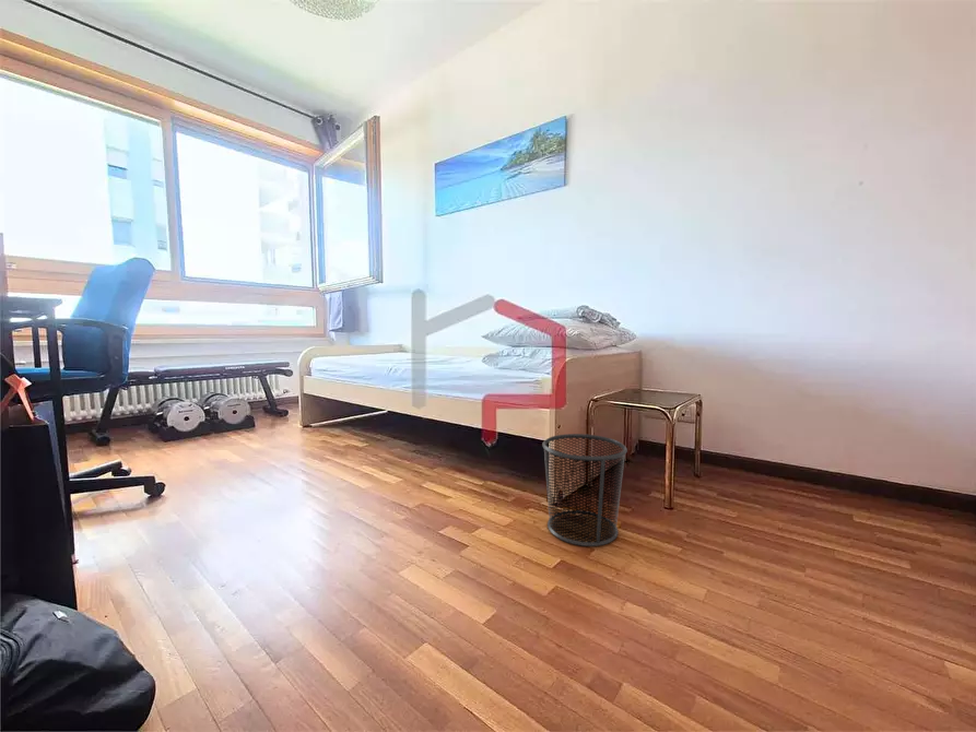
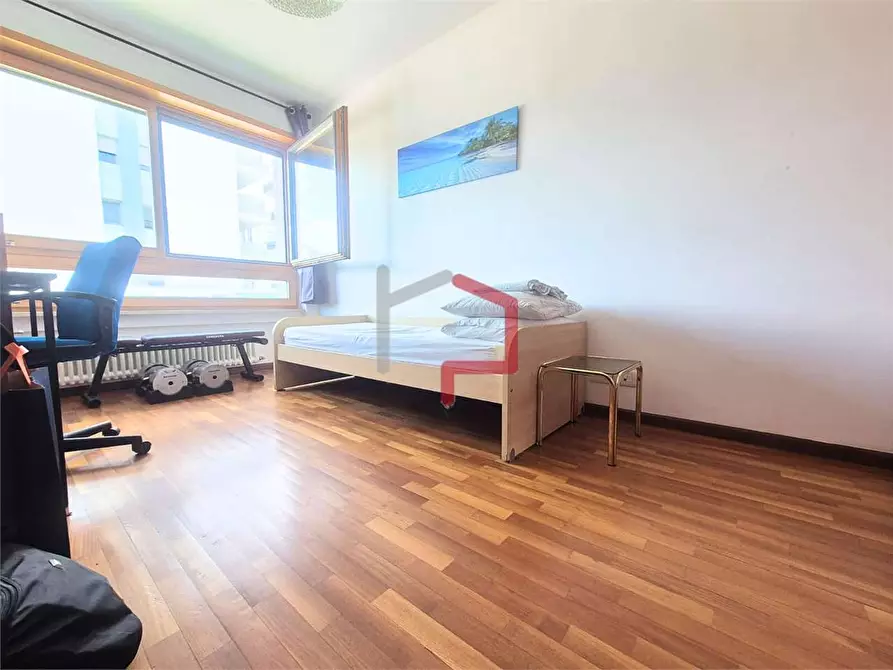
- waste bin [541,433,628,547]
